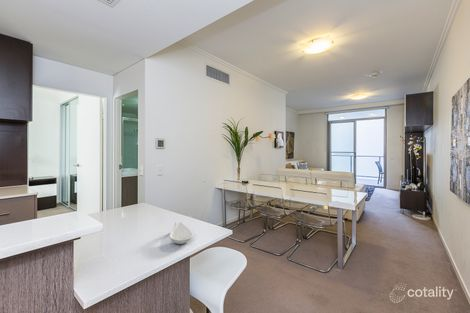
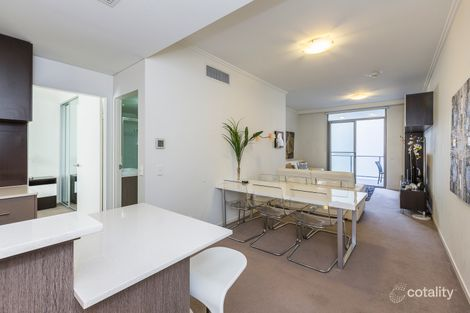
- spoon rest [169,221,193,245]
